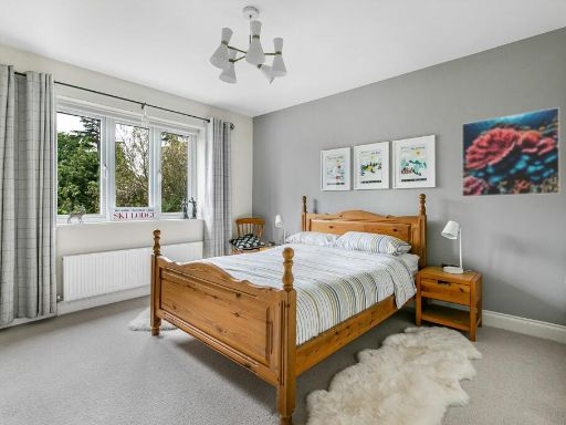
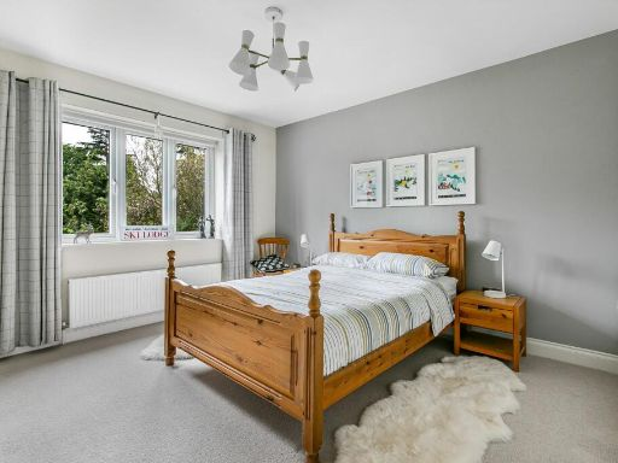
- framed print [461,106,560,198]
